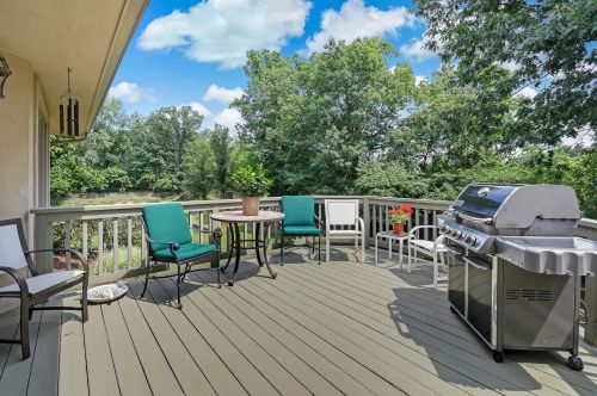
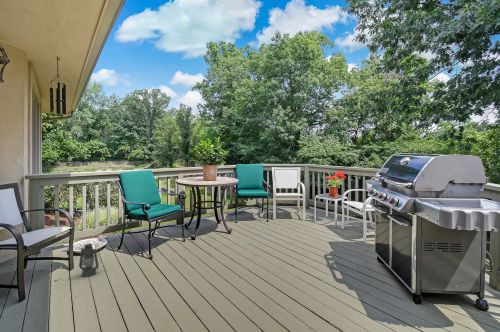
+ lantern [78,243,101,278]
